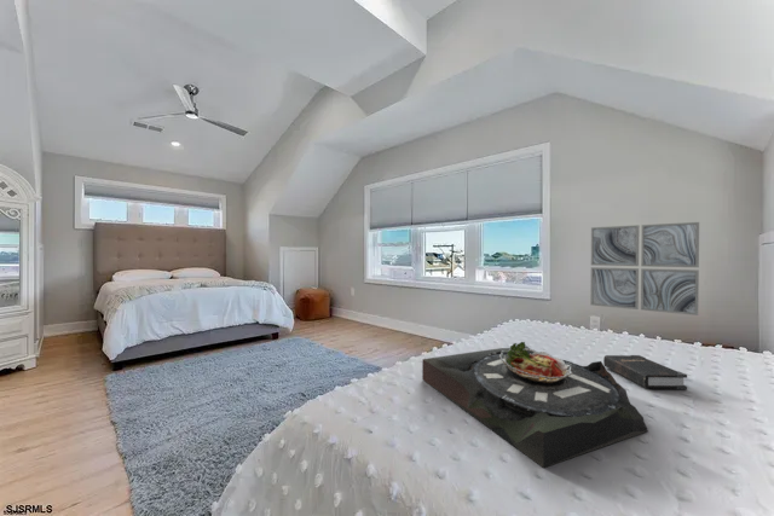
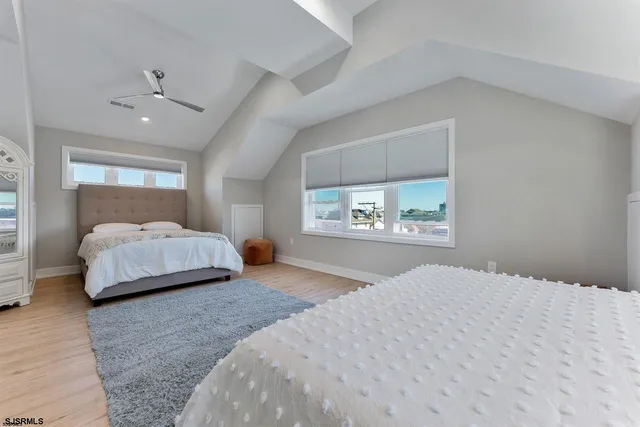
- serving tray [421,341,649,469]
- hardback book [602,354,688,390]
- wall art [589,221,700,317]
